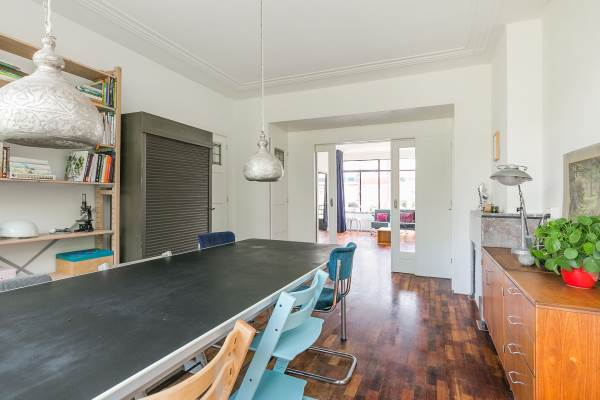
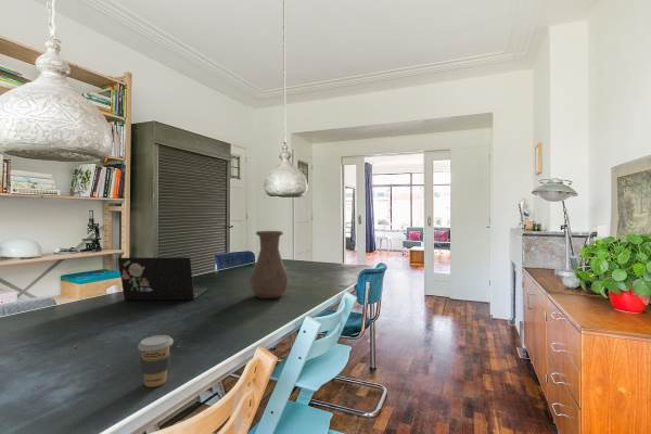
+ vase [248,230,290,299]
+ coffee cup [137,334,175,388]
+ laptop [117,256,208,301]
